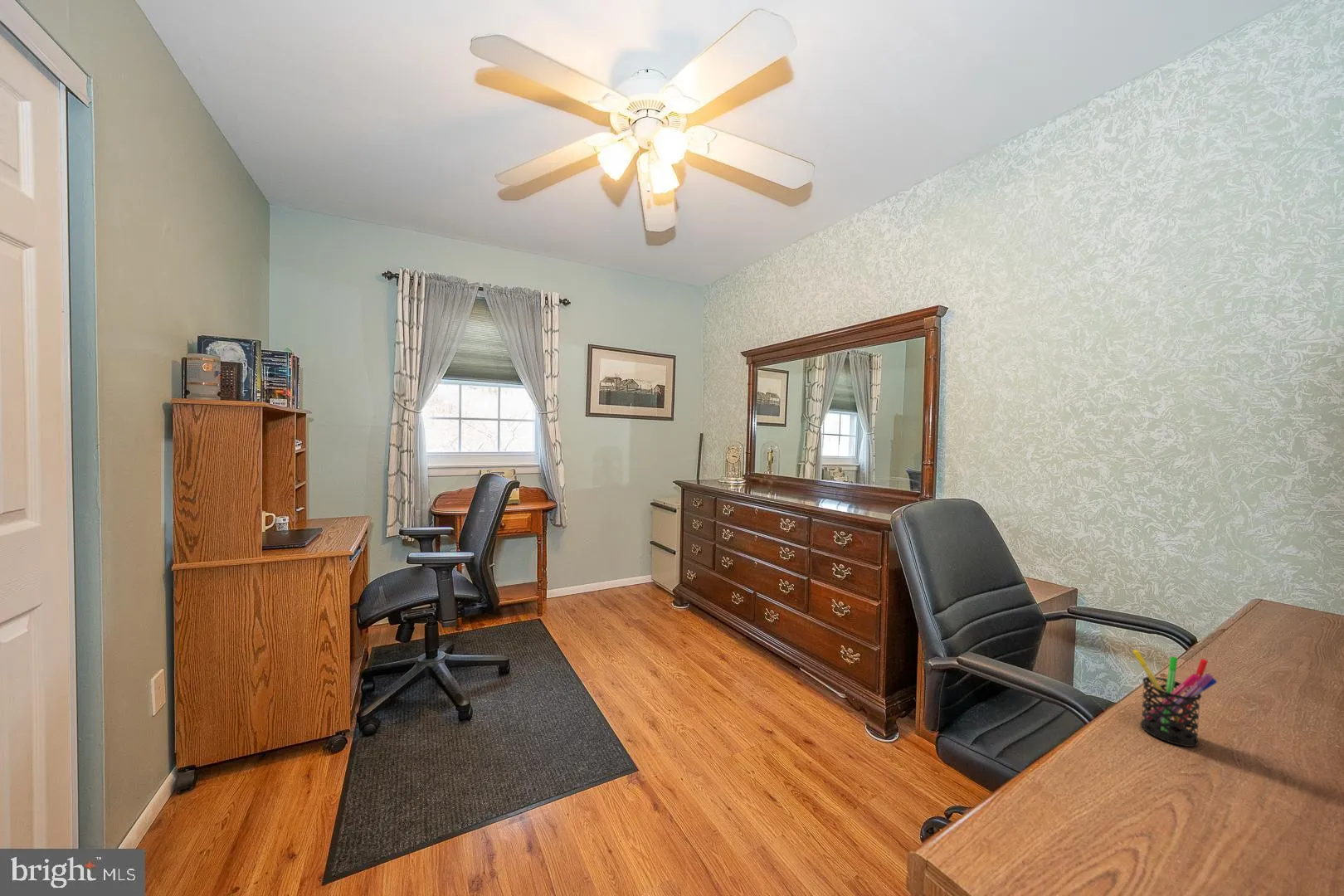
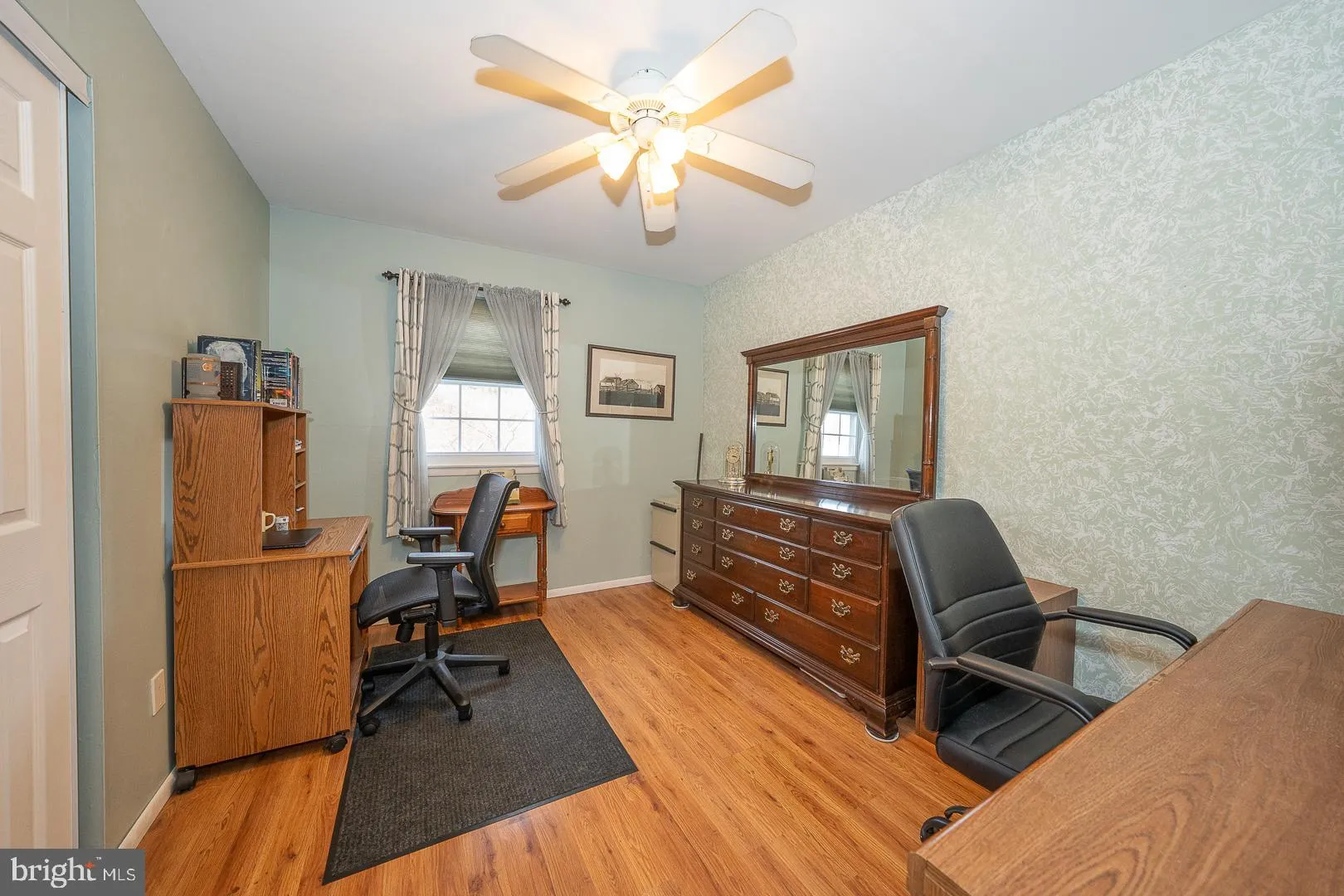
- pen holder [1132,649,1218,747]
